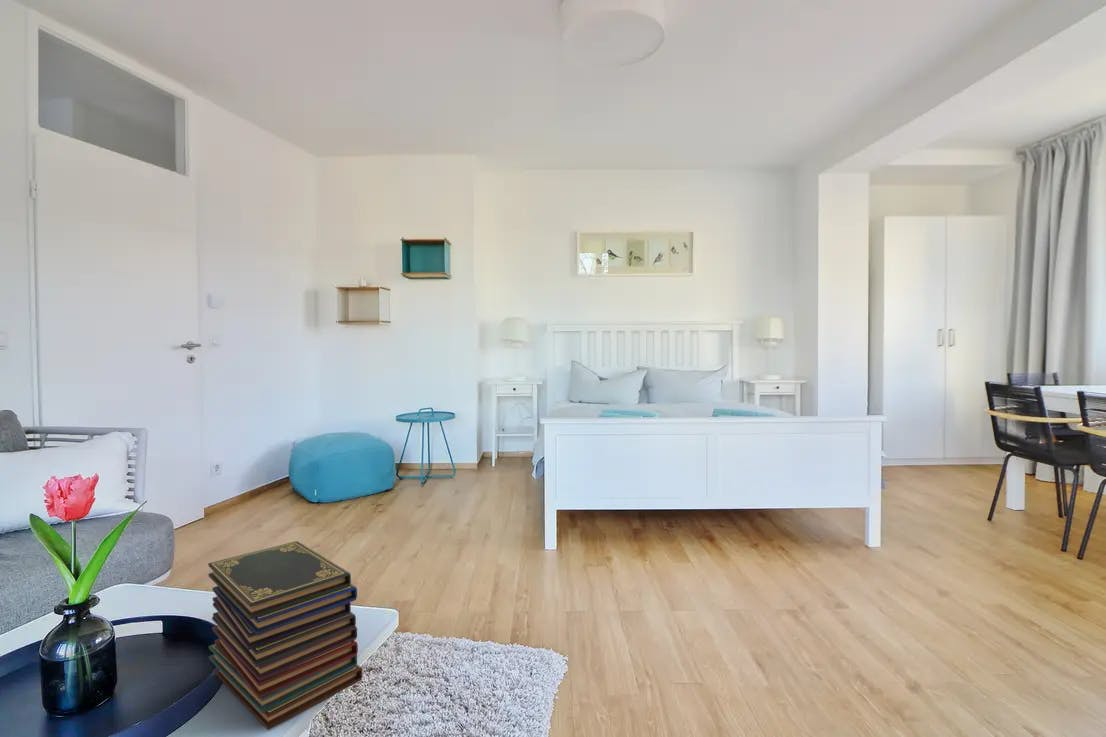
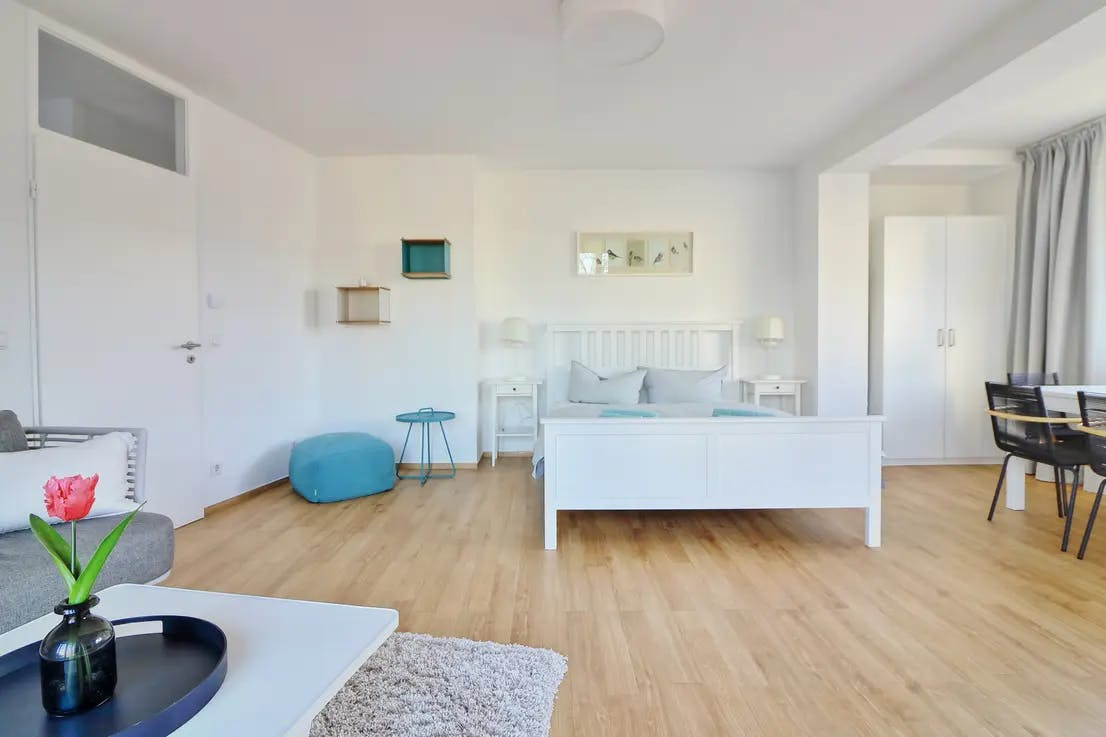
- book stack [207,540,363,731]
